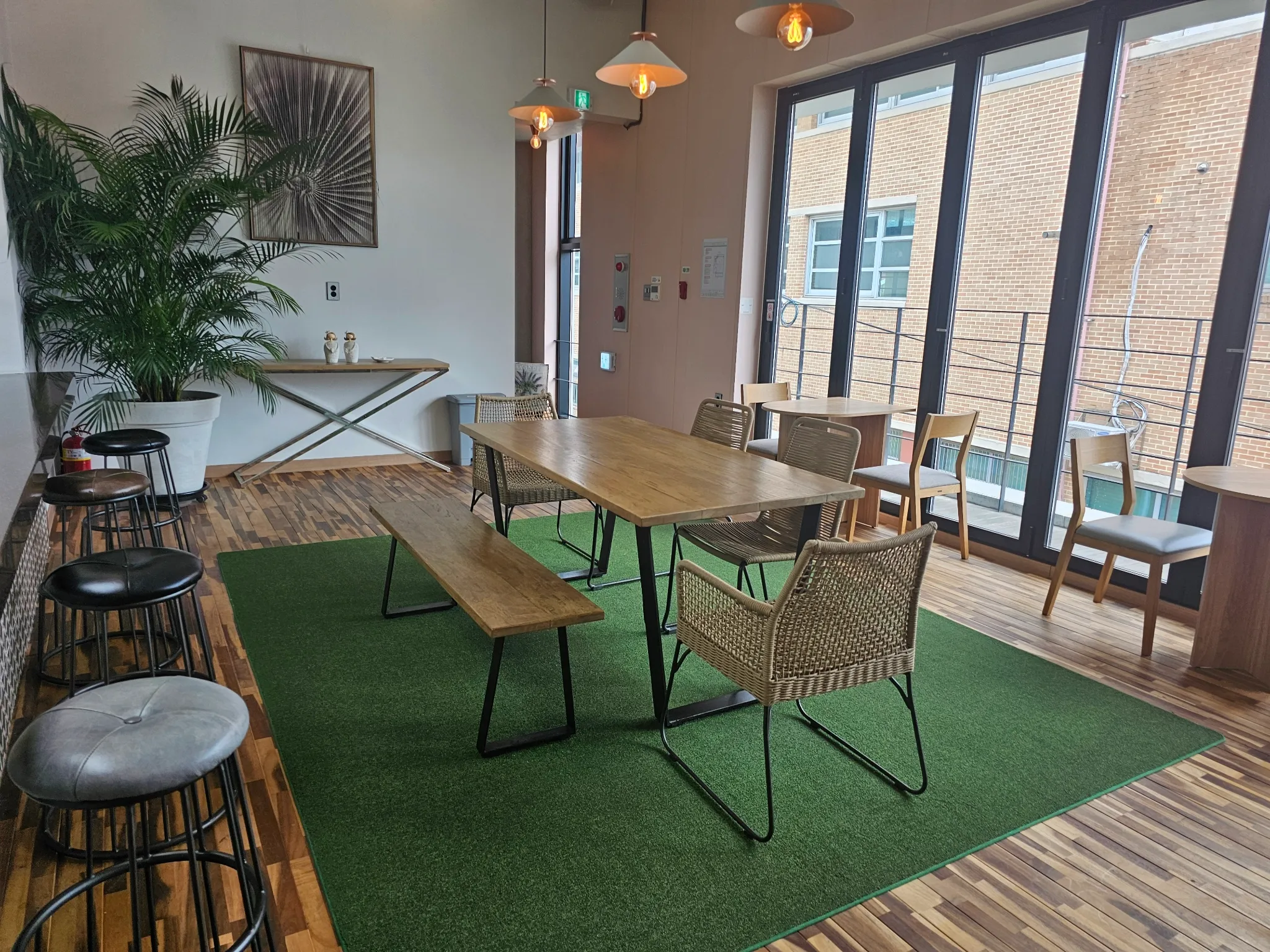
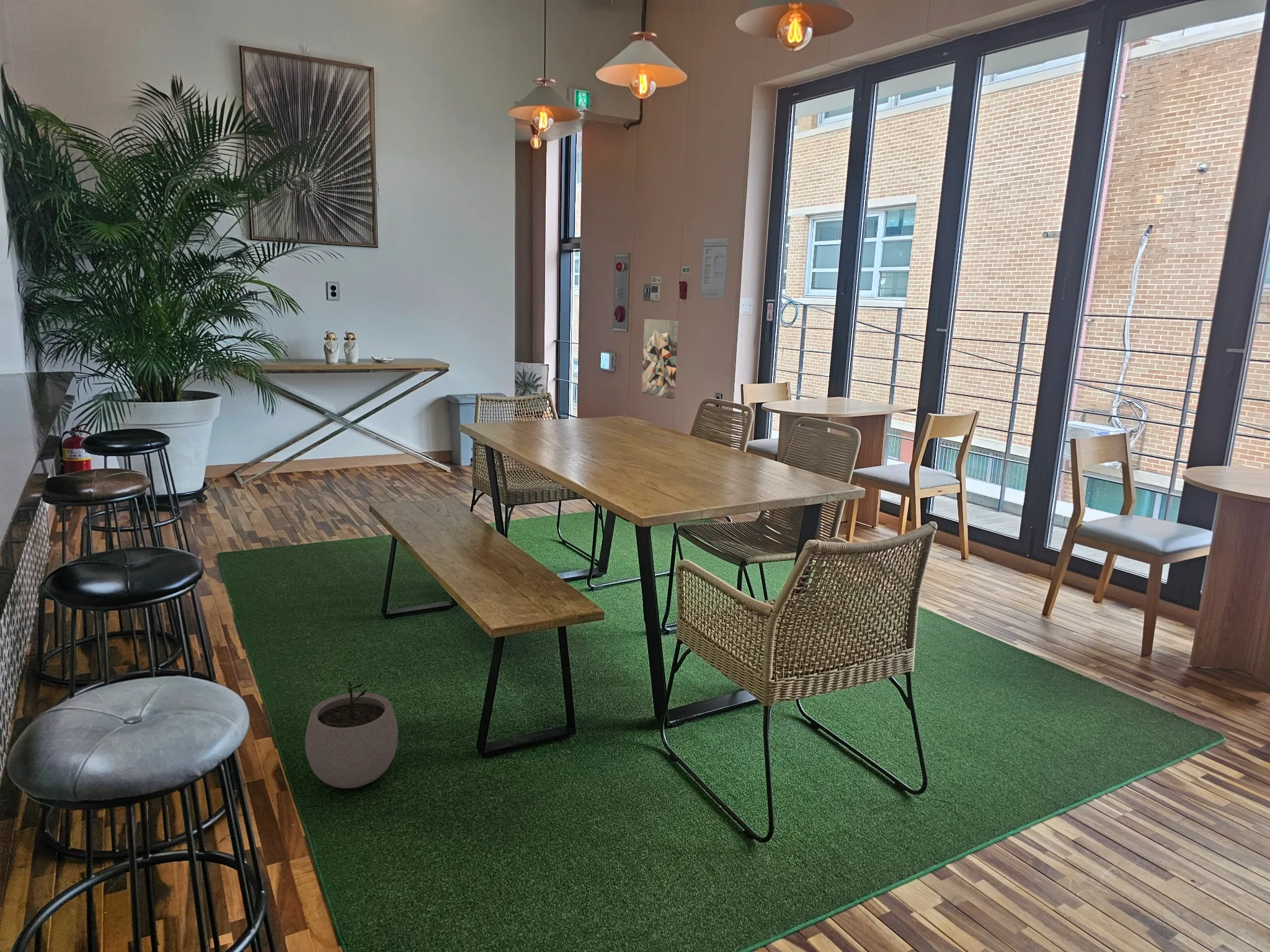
+ wall art [641,319,679,400]
+ plant pot [304,678,399,789]
